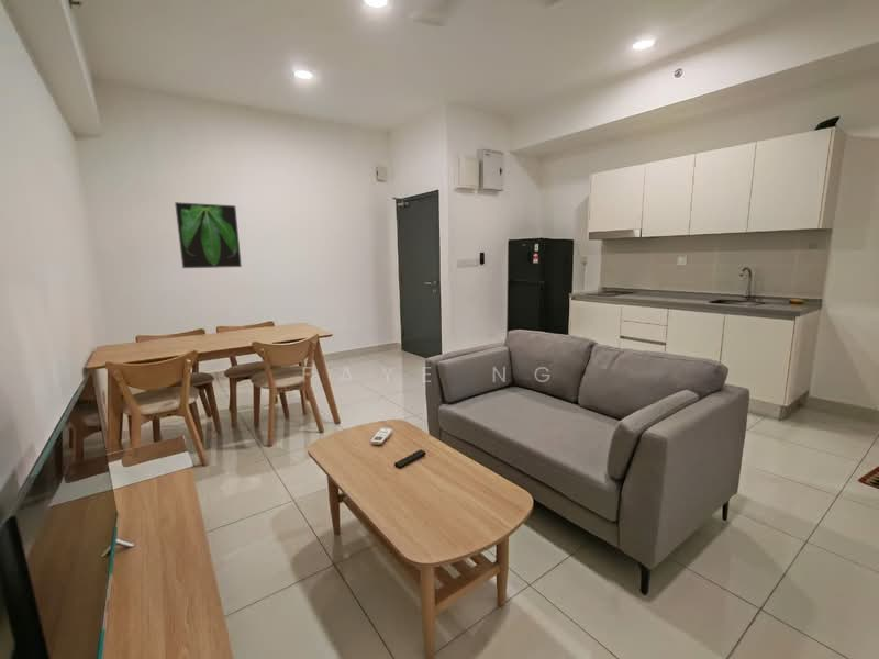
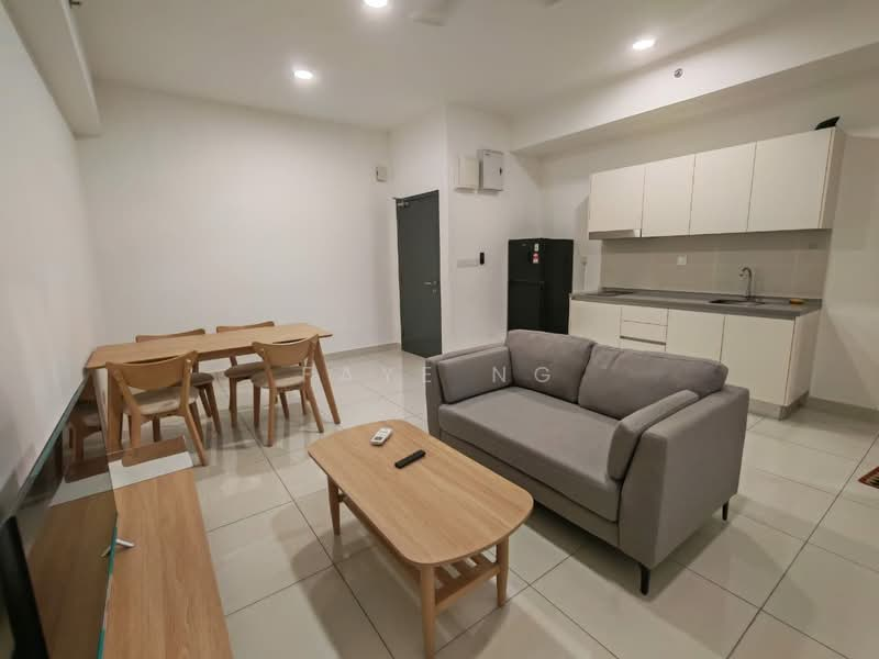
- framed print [174,201,243,269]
